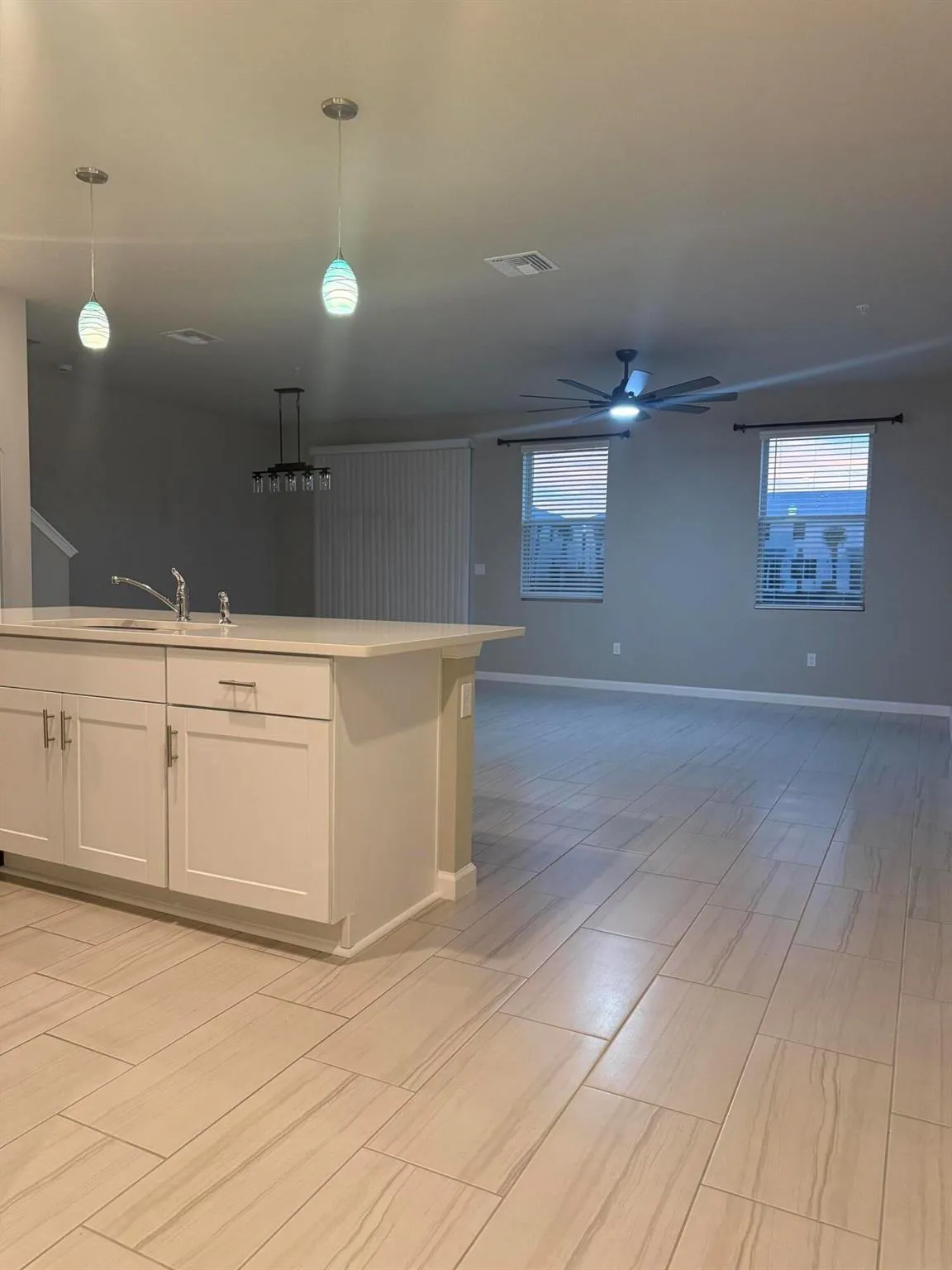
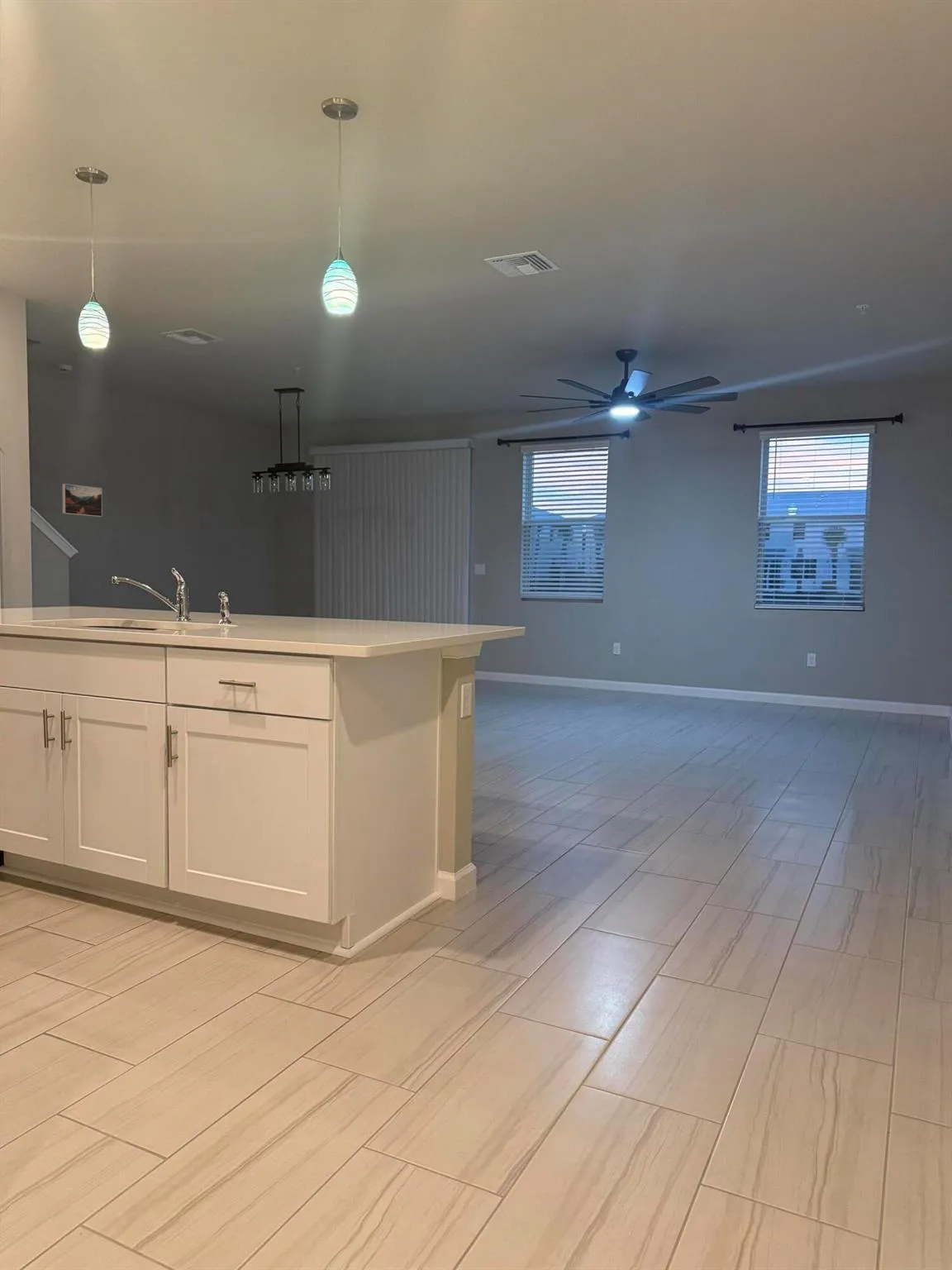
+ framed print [61,483,103,518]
